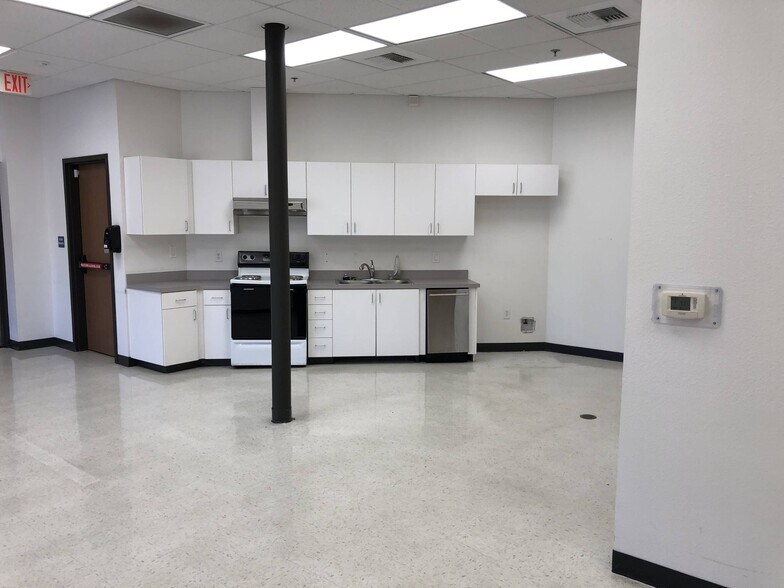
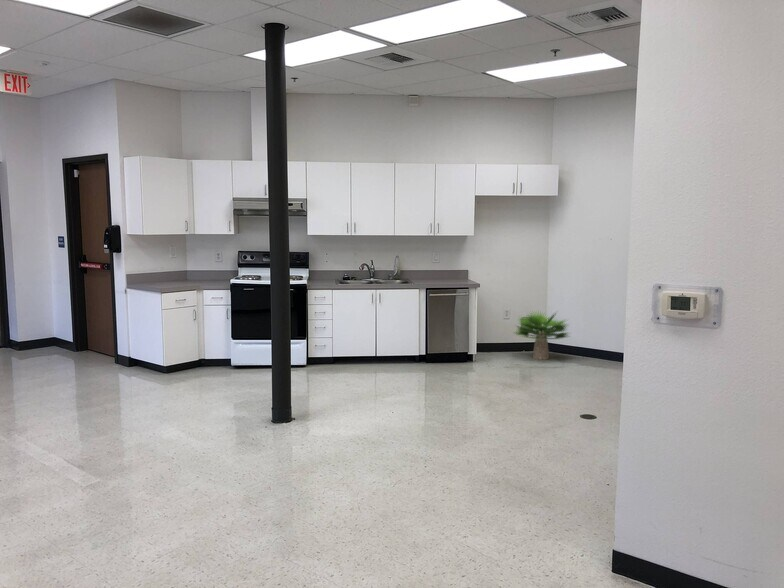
+ potted plant [511,309,571,361]
